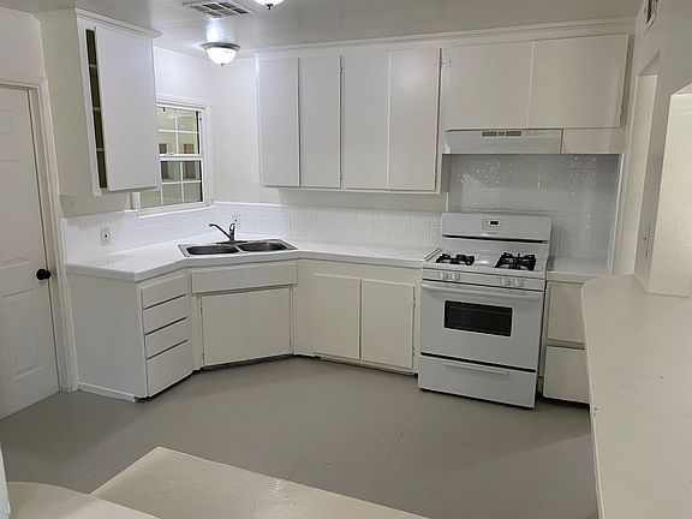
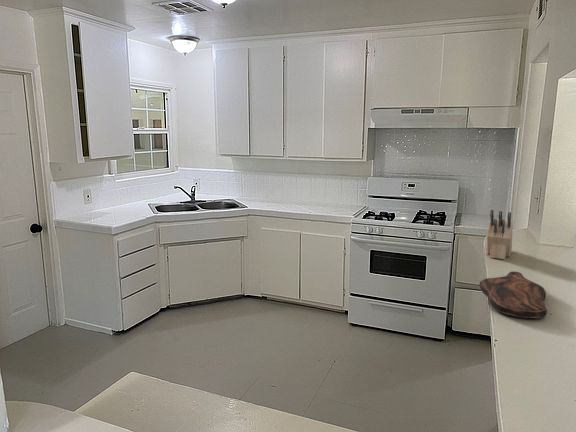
+ cutting board [478,271,548,319]
+ knife block [486,209,514,260]
